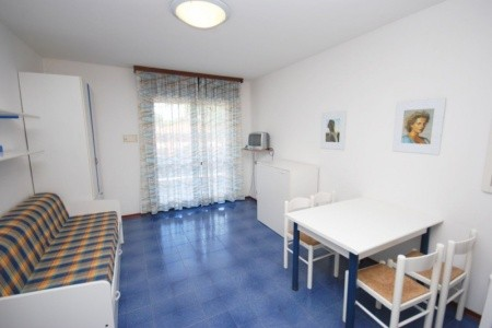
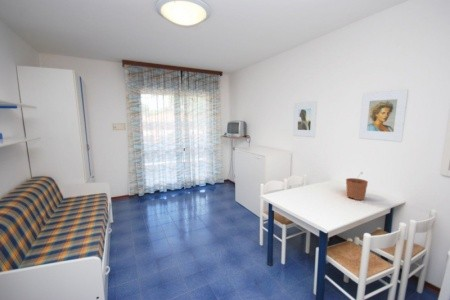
+ plant pot [345,171,369,201]
